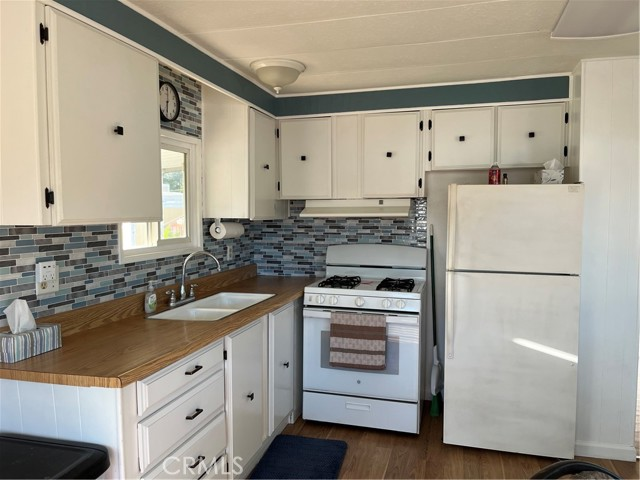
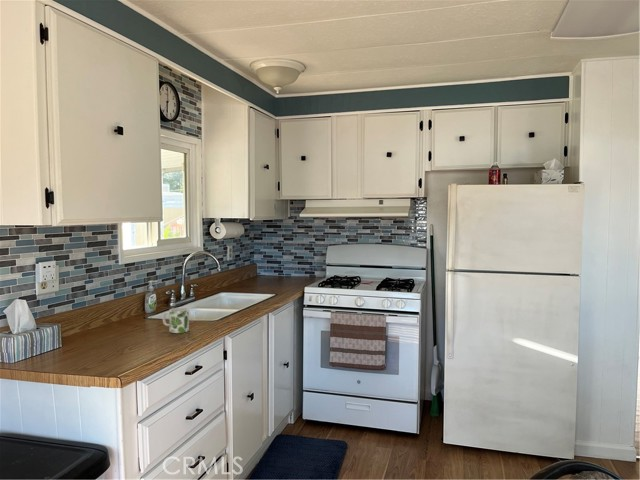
+ mug [162,307,190,334]
